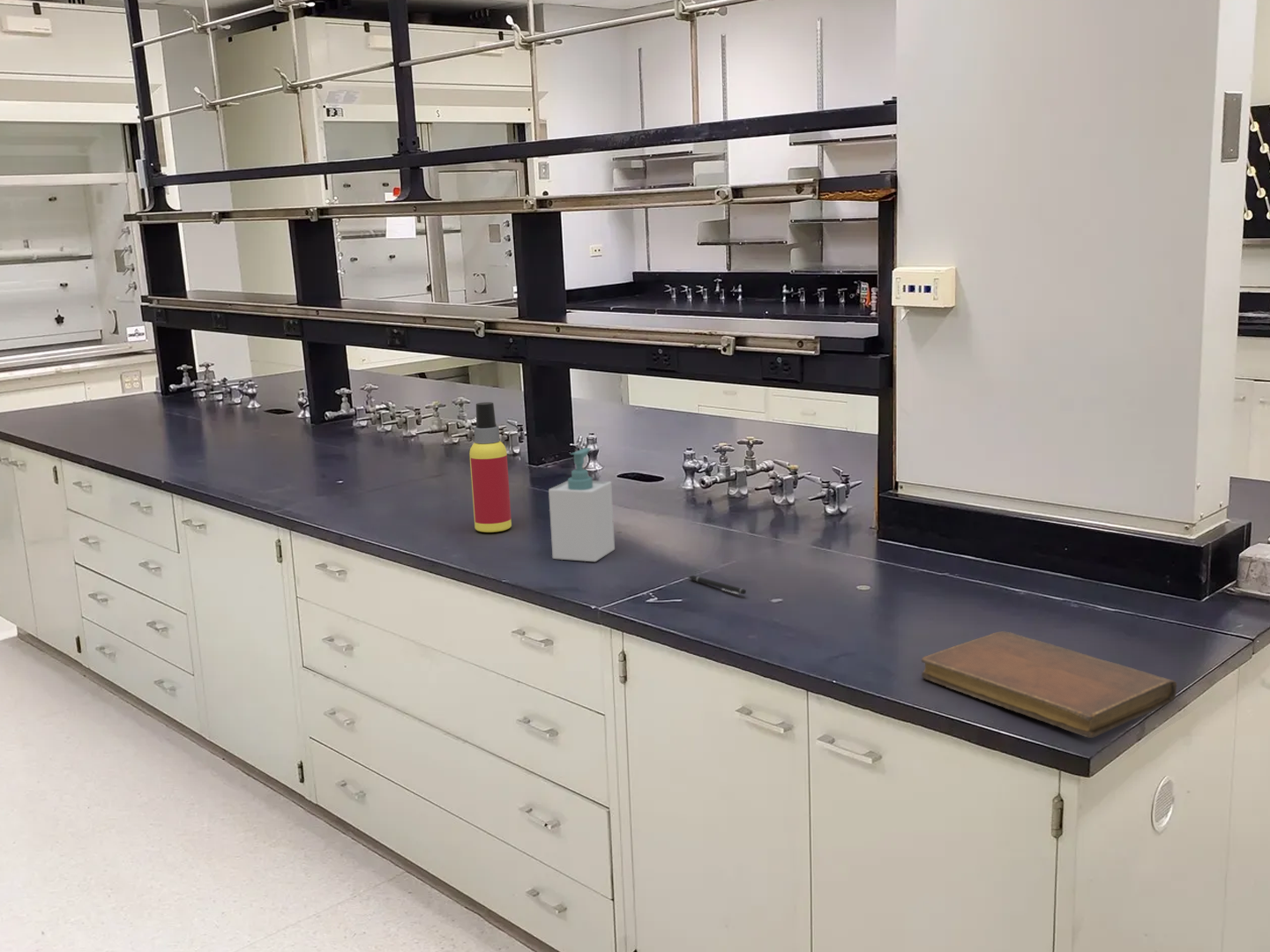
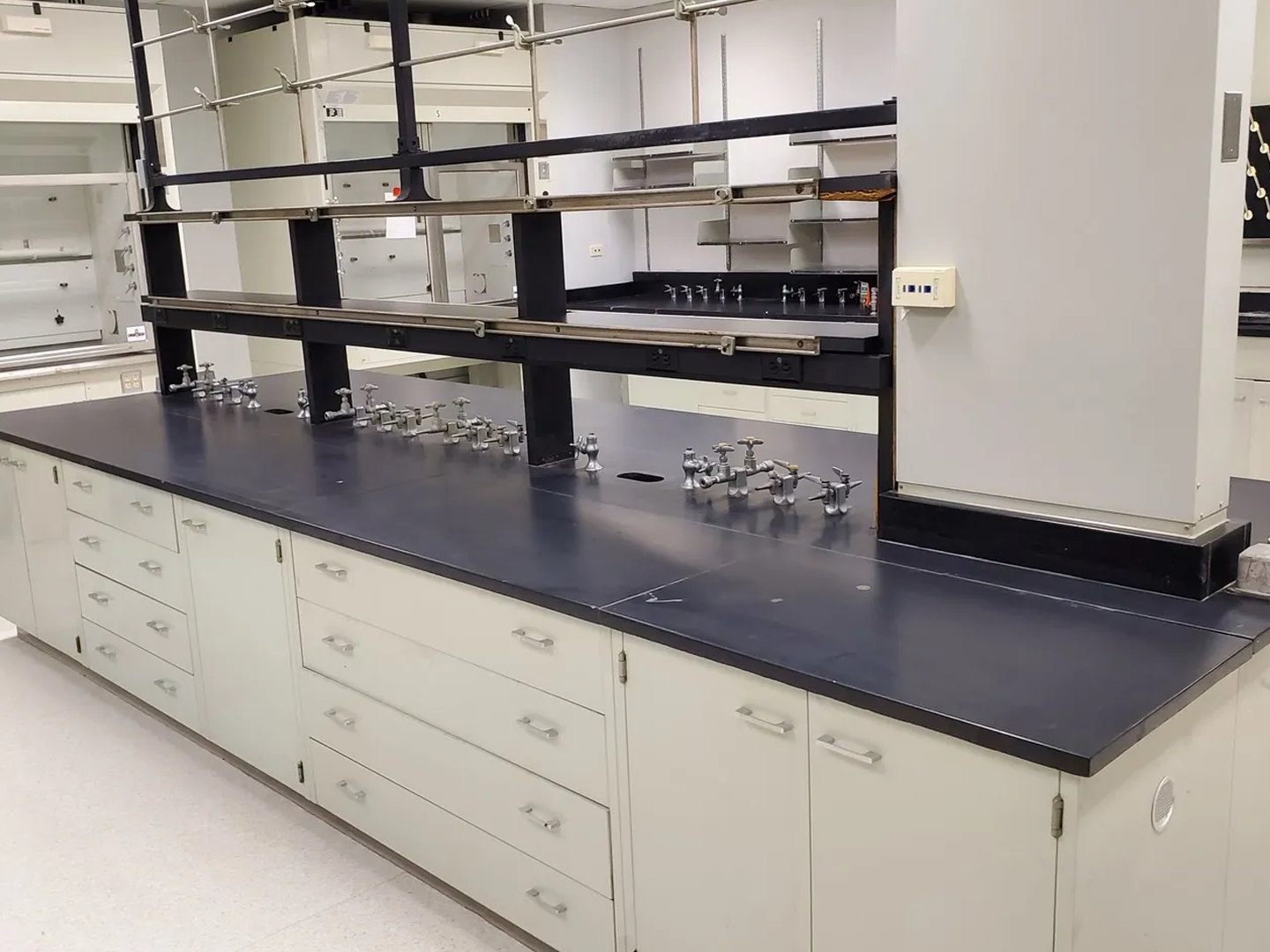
- pen [688,575,747,595]
- spray bottle [469,401,512,533]
- soap bottle [548,447,616,562]
- notebook [921,630,1177,739]
